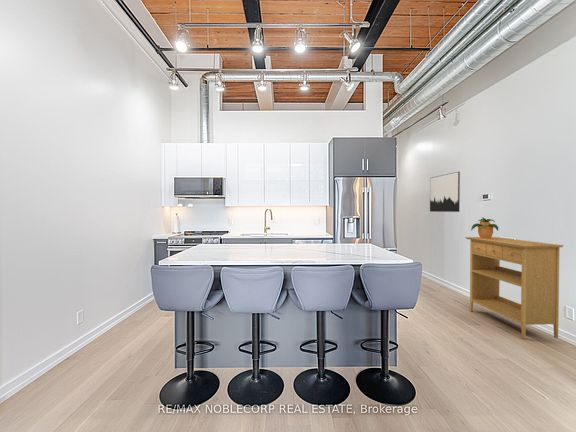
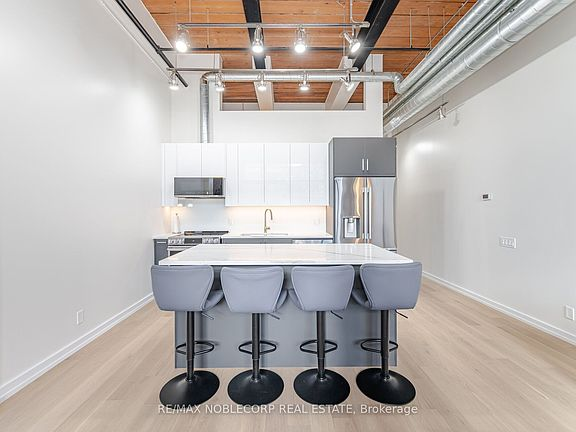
- console table [464,236,564,340]
- wall art [429,171,461,213]
- potted plant [470,216,499,239]
